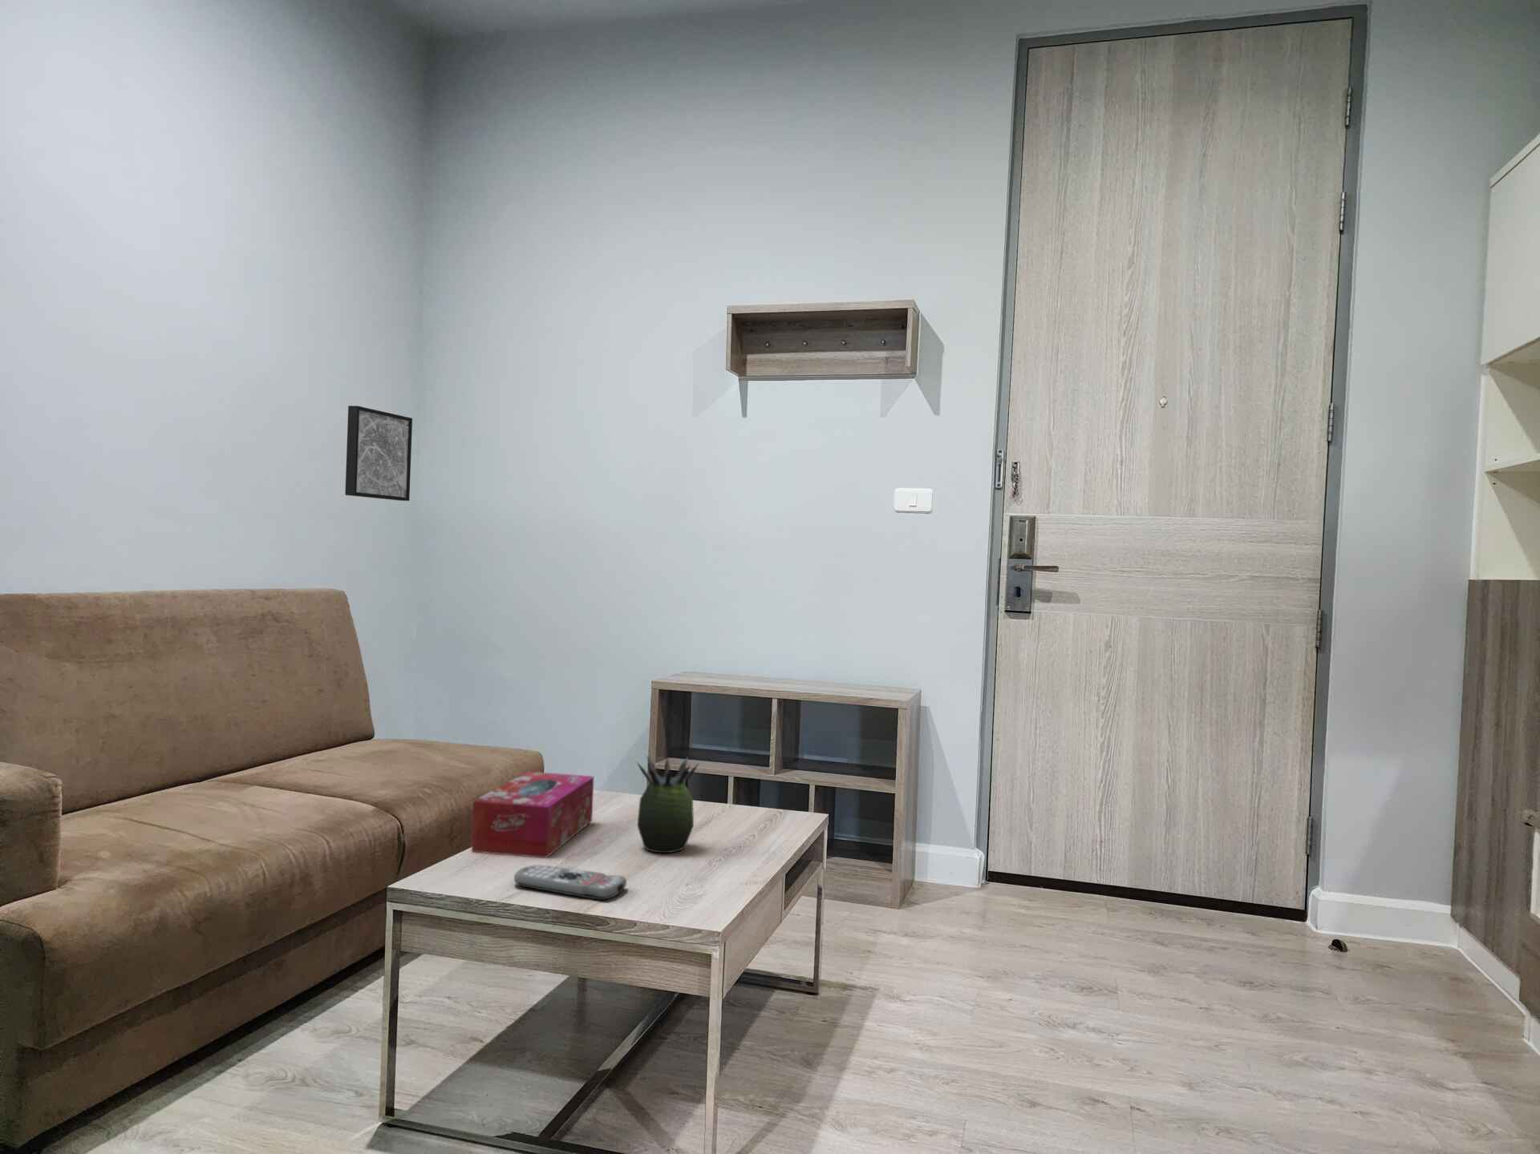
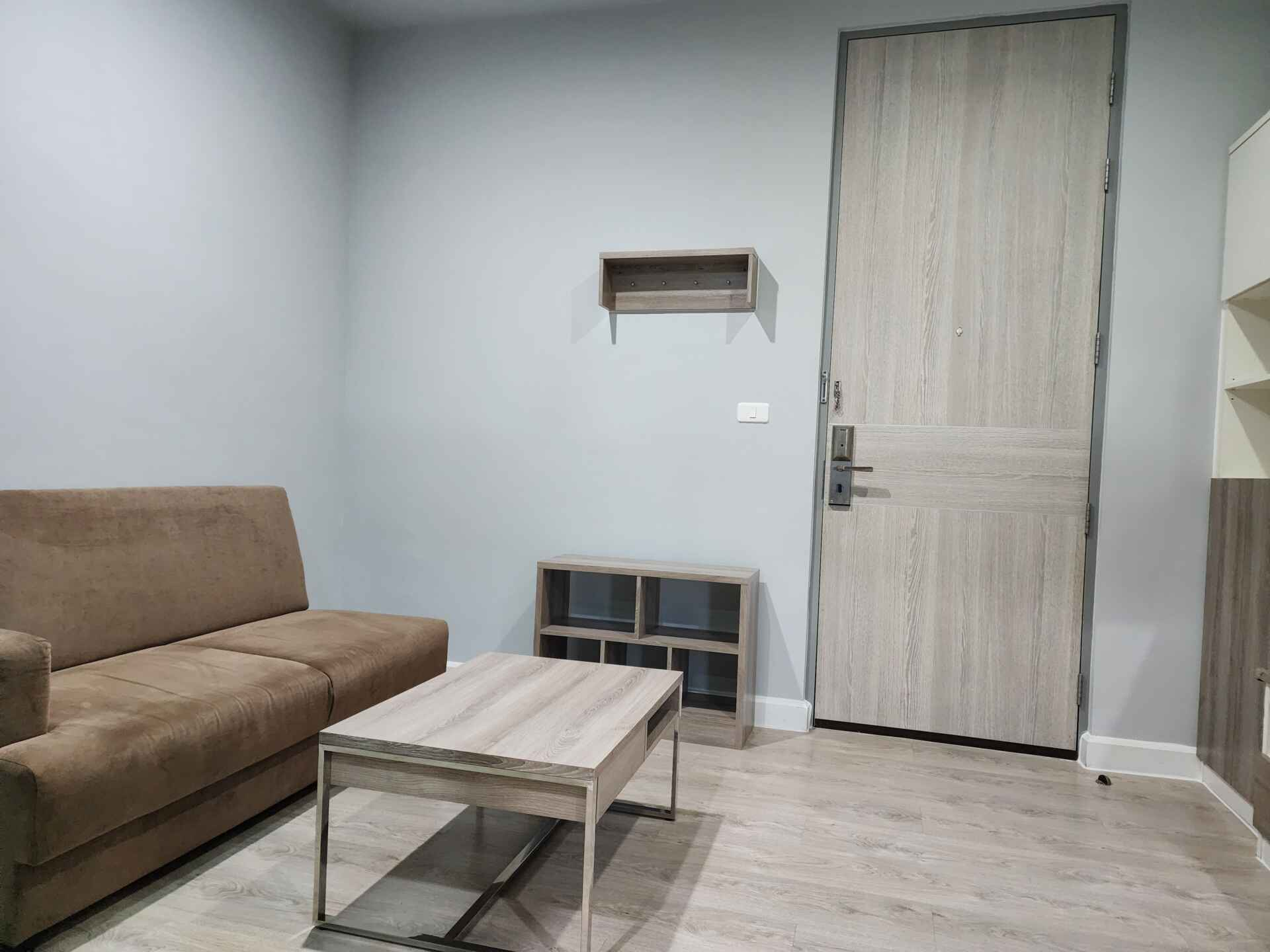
- succulent plant [635,754,700,853]
- wall art [344,405,413,502]
- remote control [513,864,627,901]
- tissue box [470,771,594,858]
